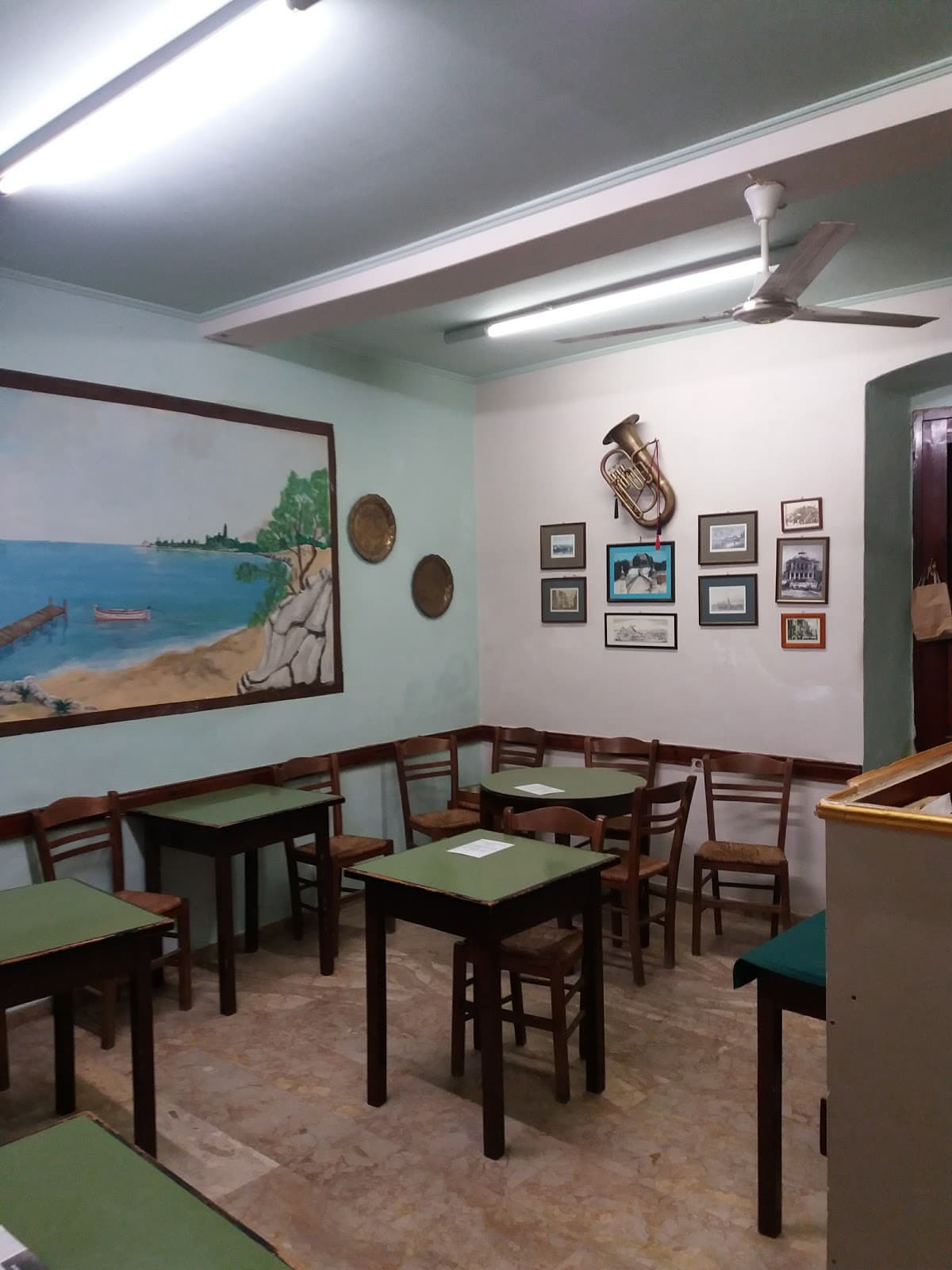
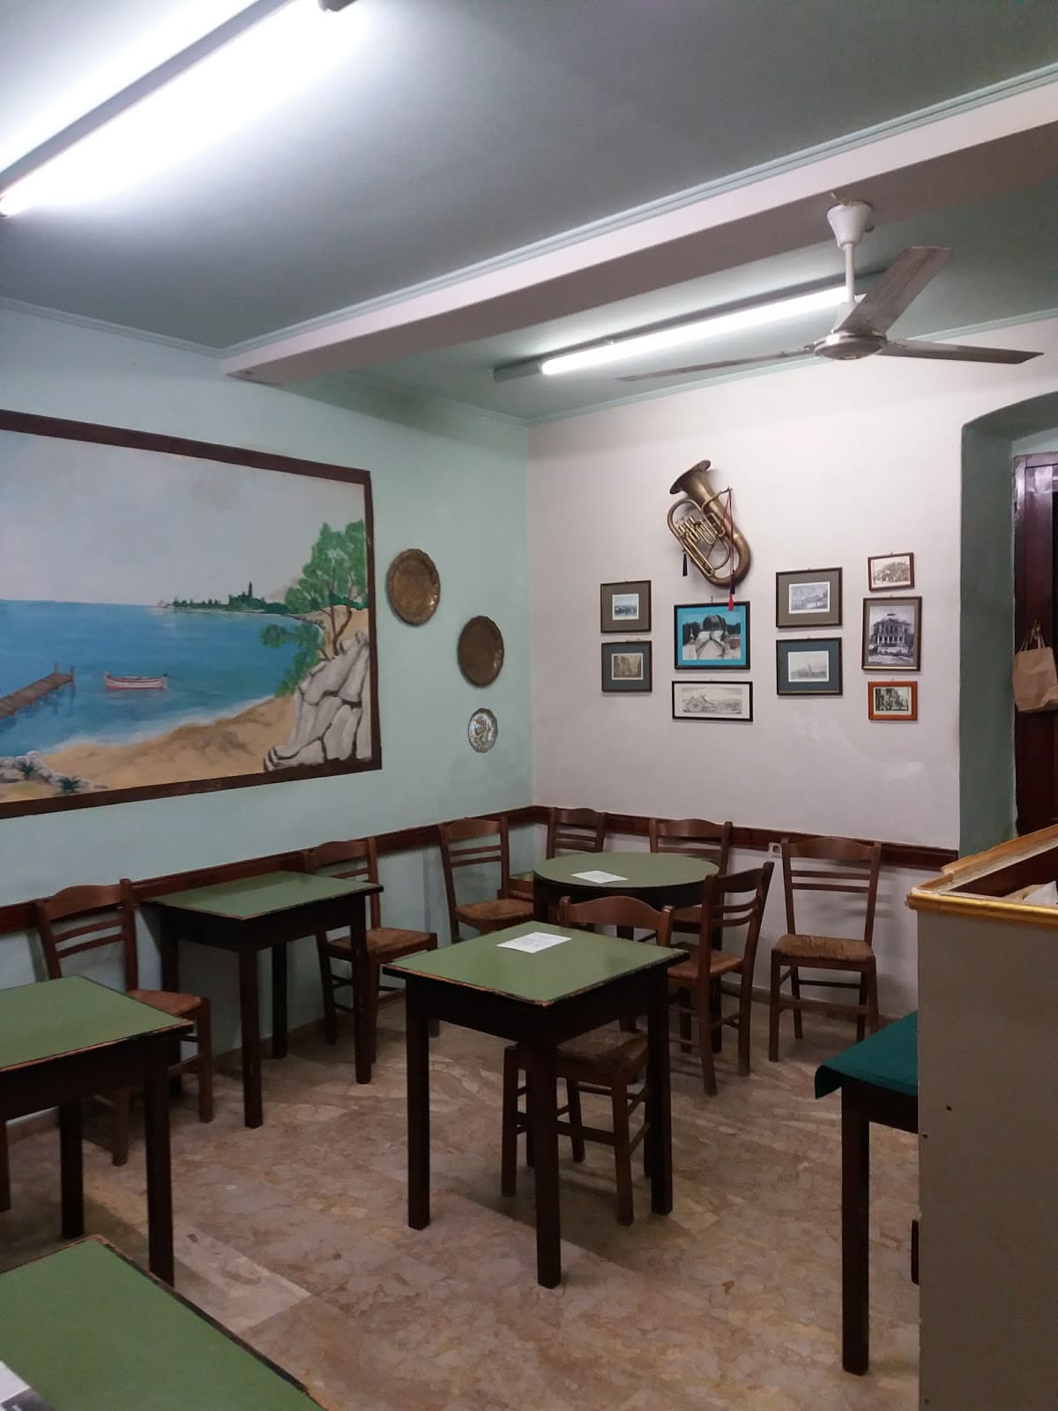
+ decorative plate [467,708,499,754]
